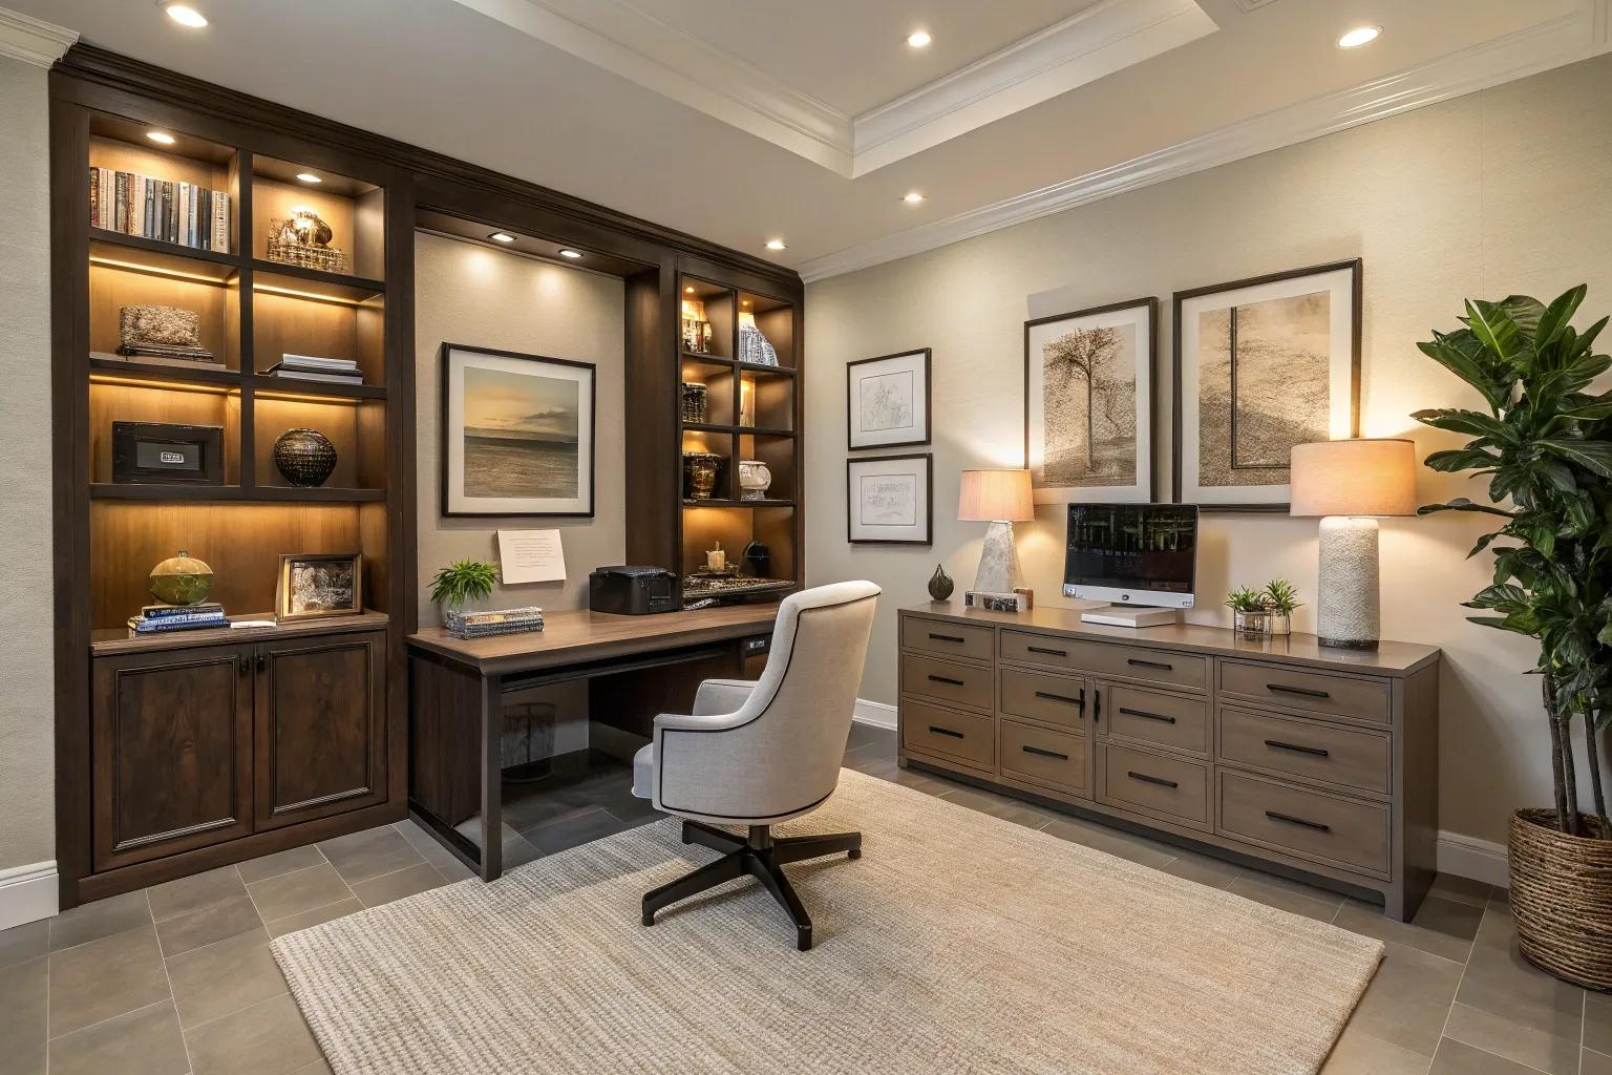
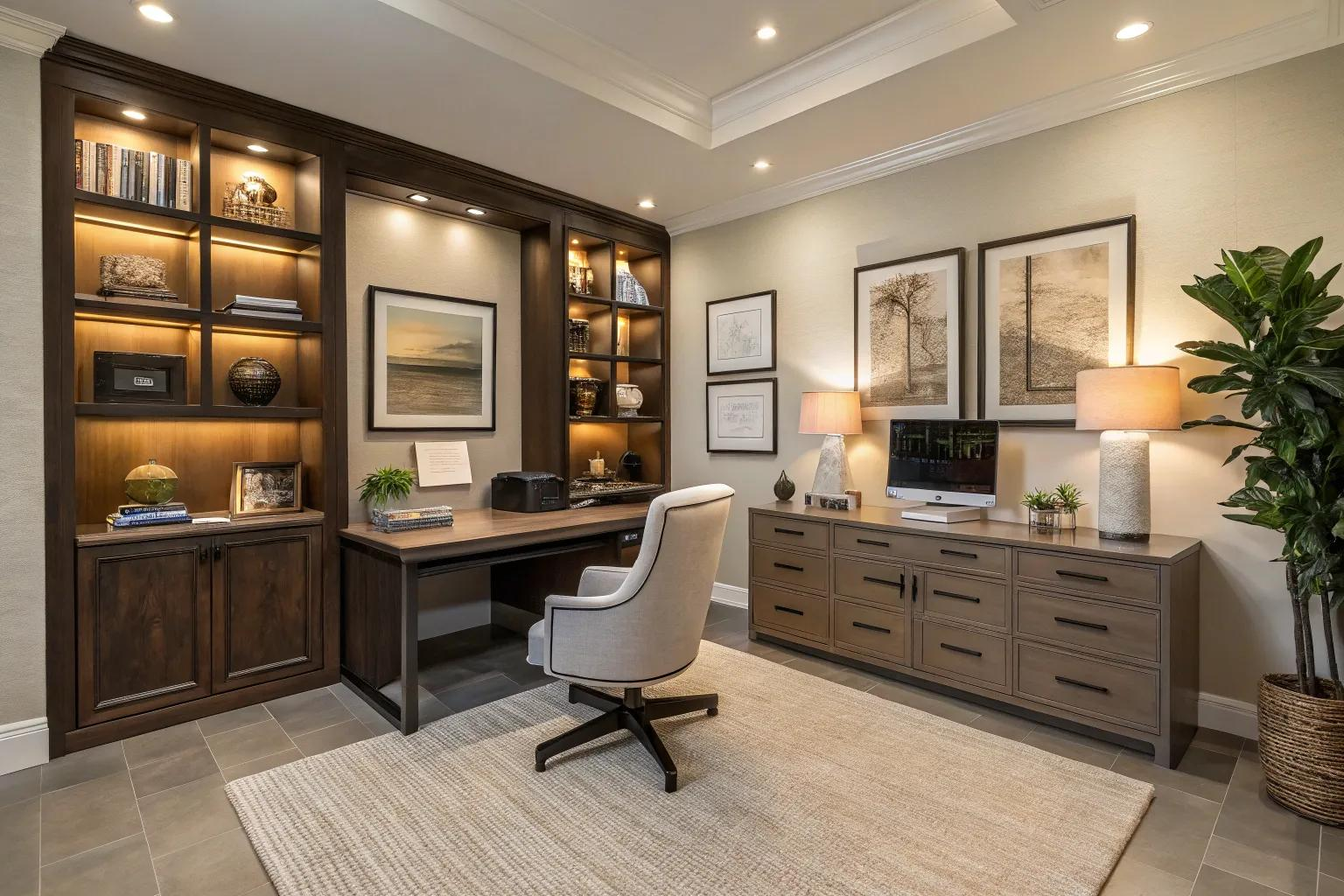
- waste bin [501,701,559,785]
